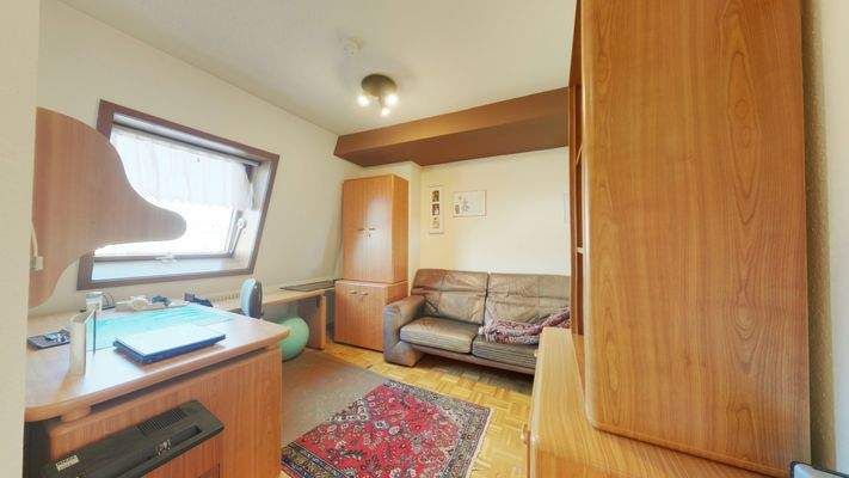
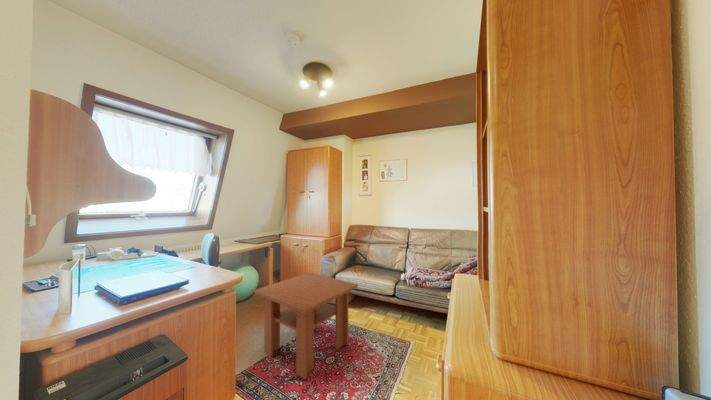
+ coffee table [253,271,359,380]
